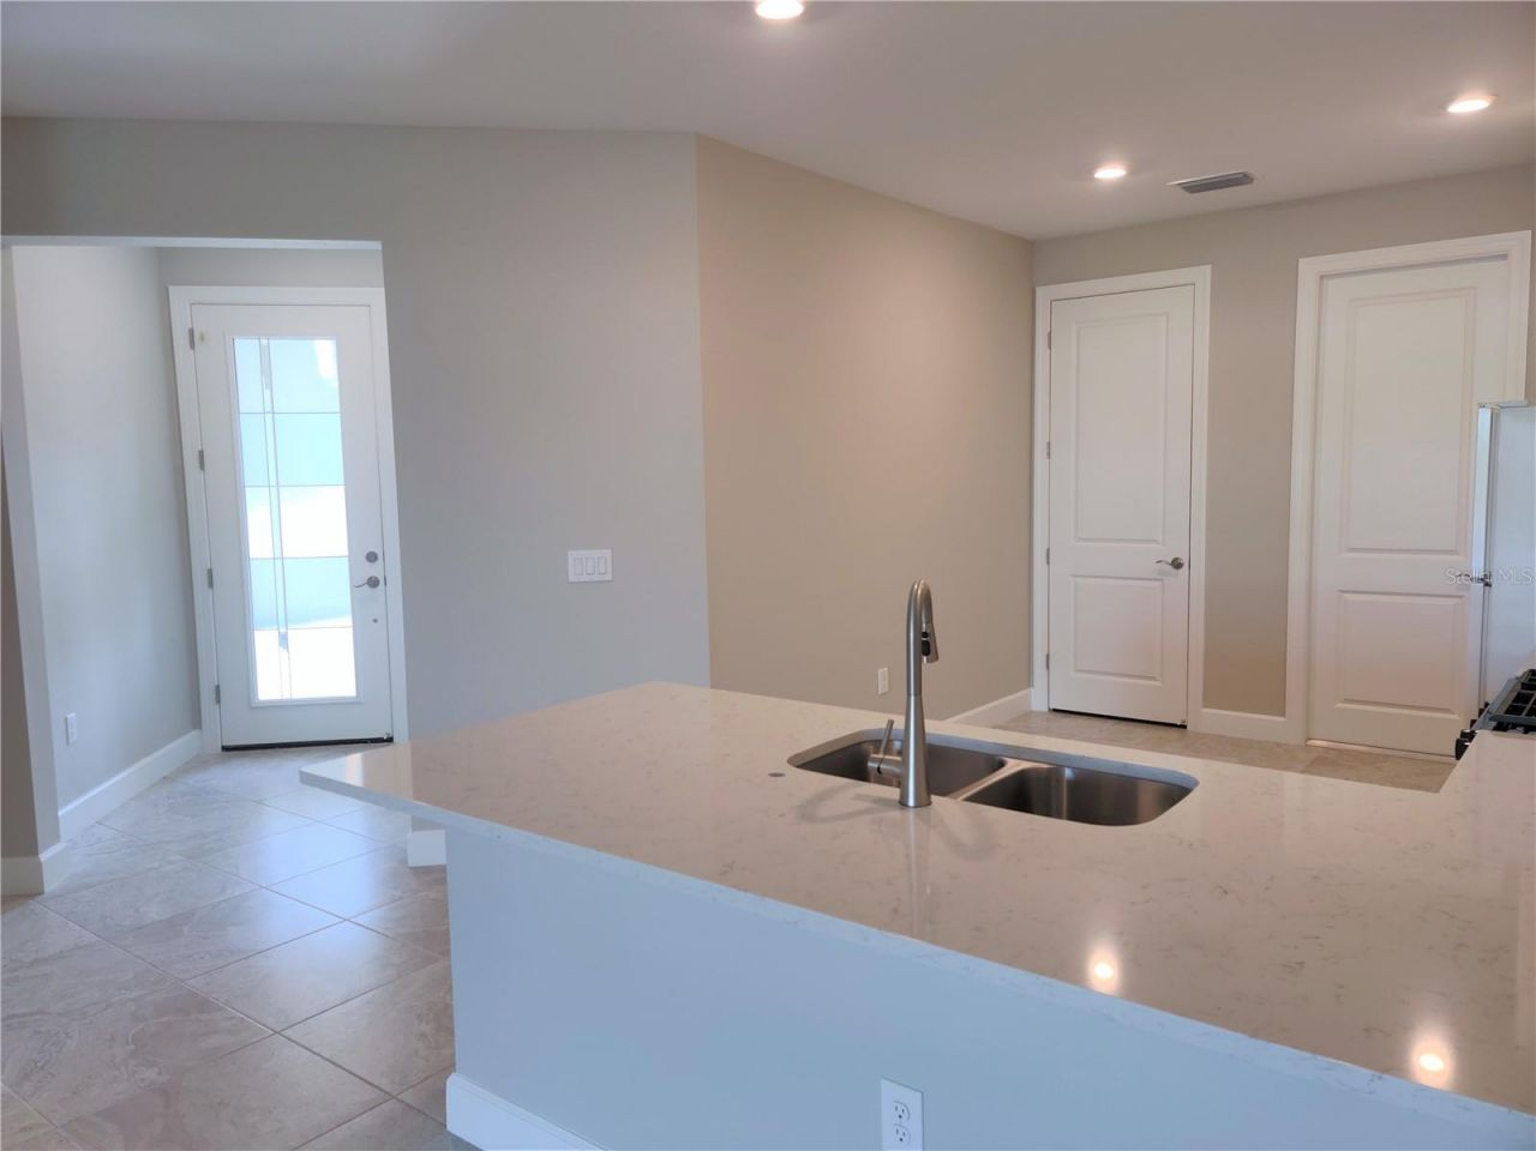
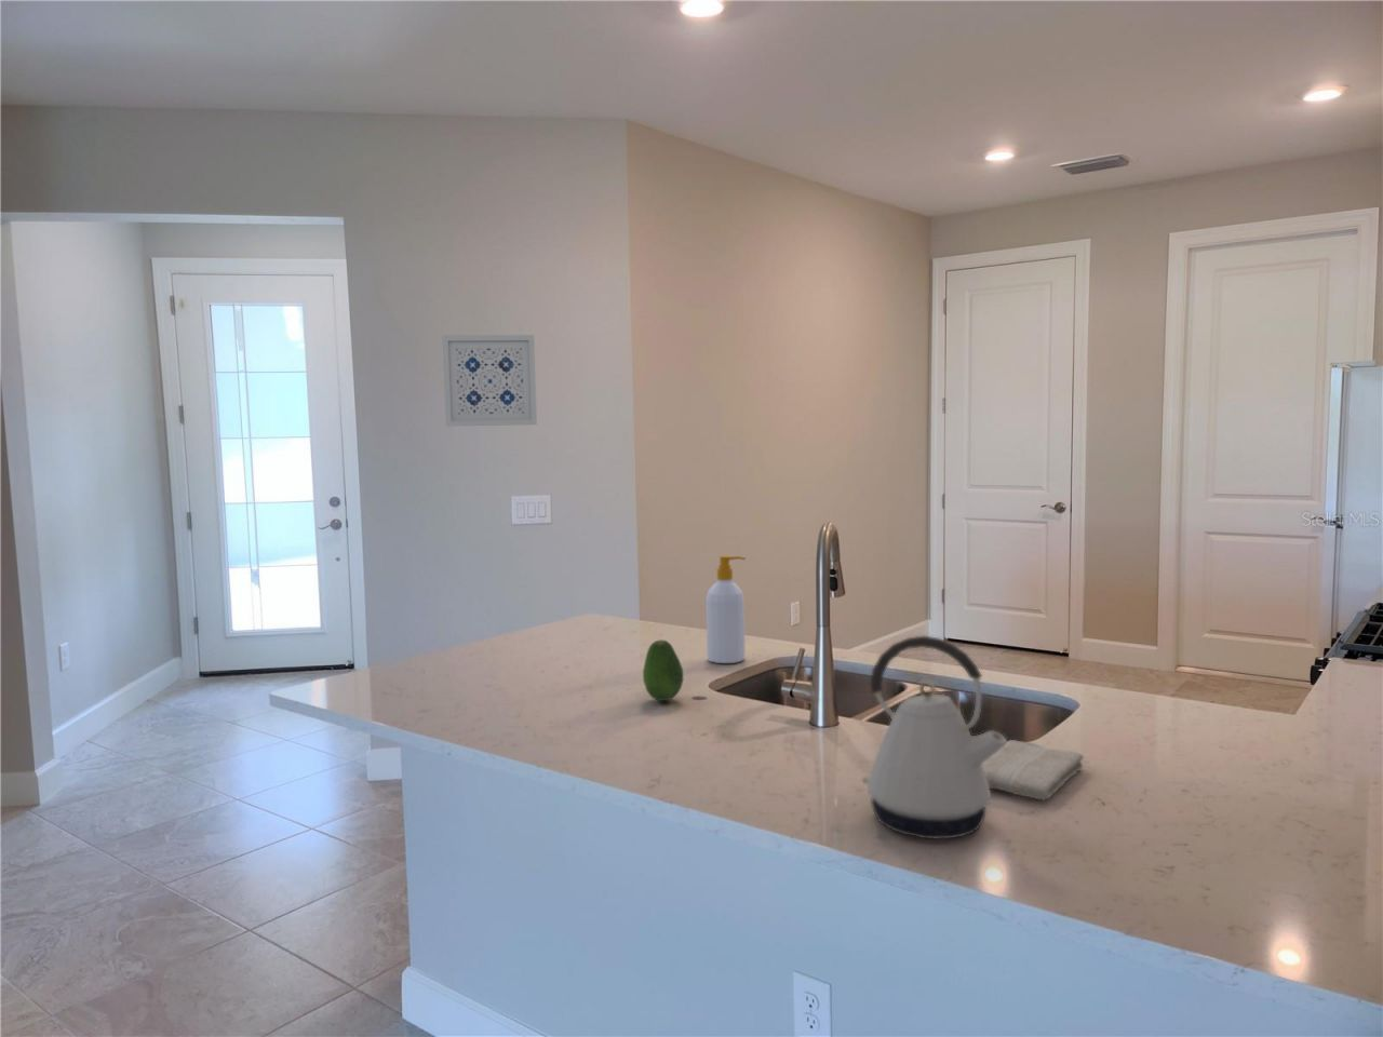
+ wall art [441,333,538,428]
+ soap bottle [706,554,747,664]
+ washcloth [982,739,1085,802]
+ fruit [641,639,684,703]
+ kettle [861,635,1008,840]
